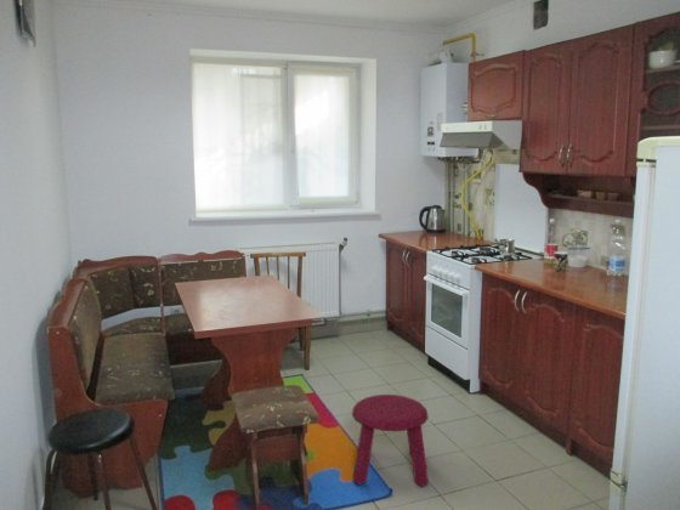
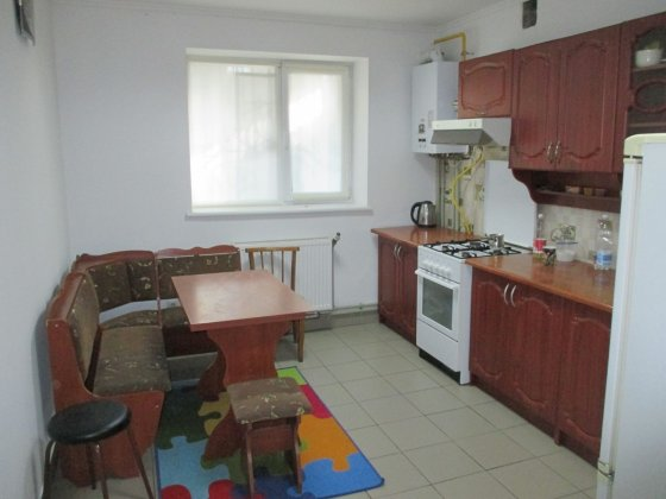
- stool [351,393,430,488]
